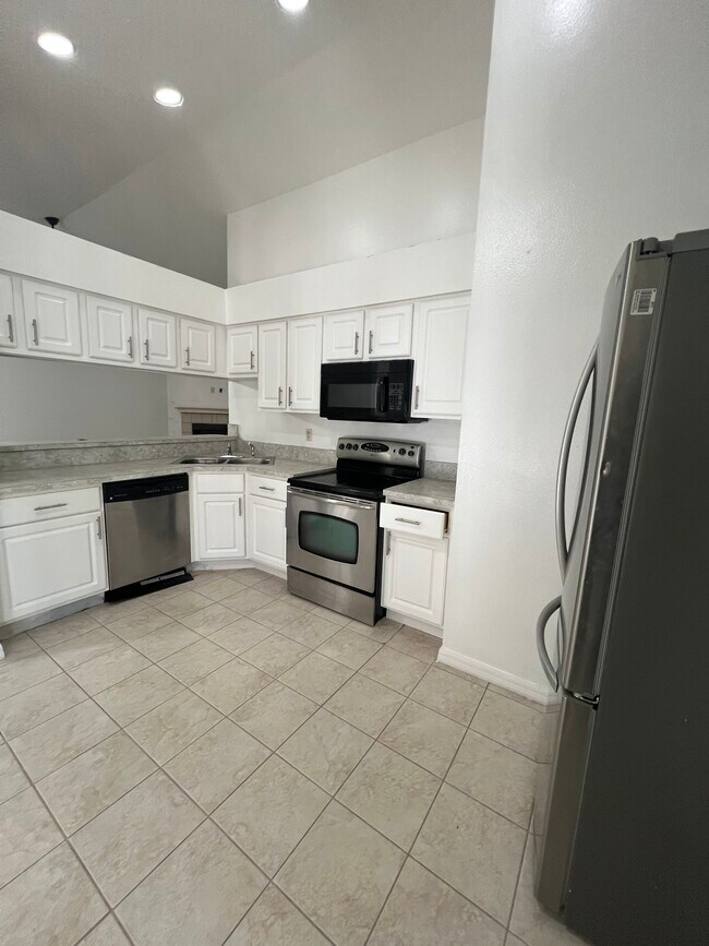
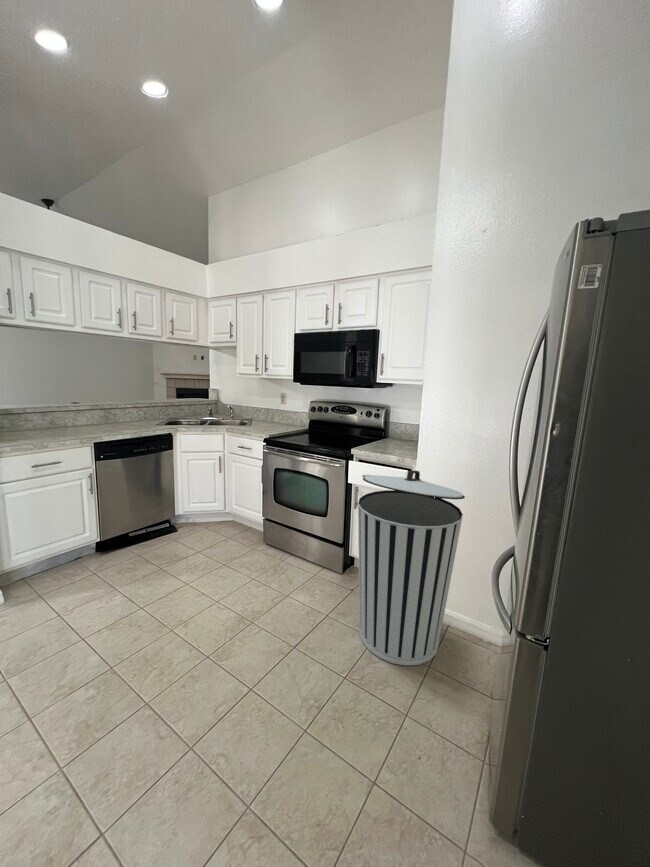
+ trash can [357,469,466,667]
